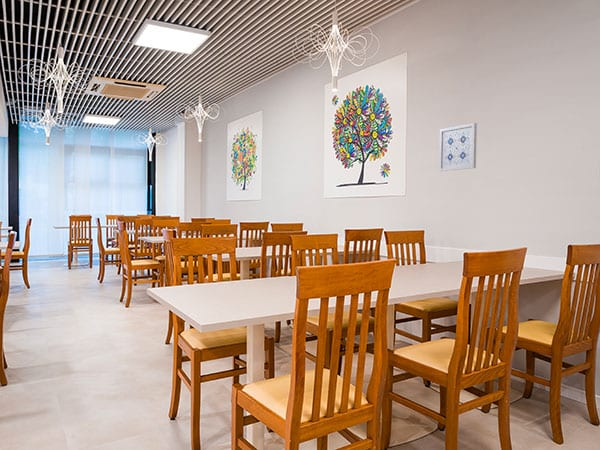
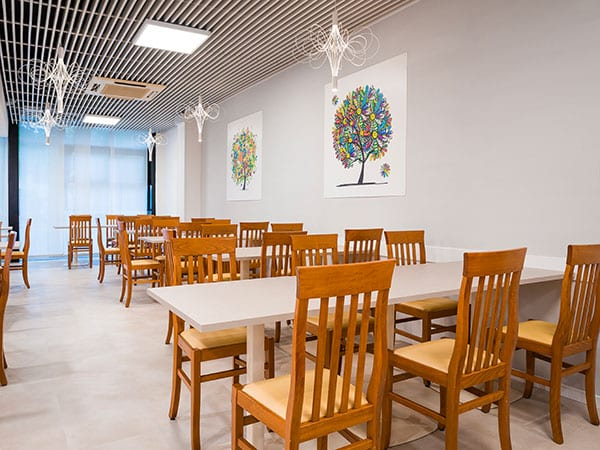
- wall art [438,122,478,172]
